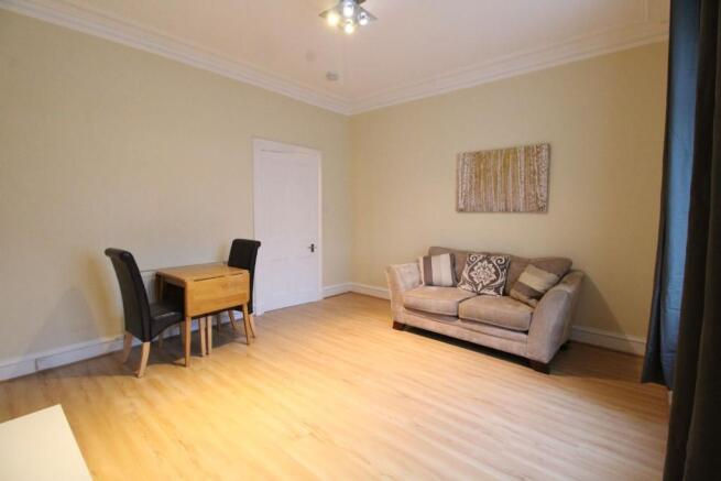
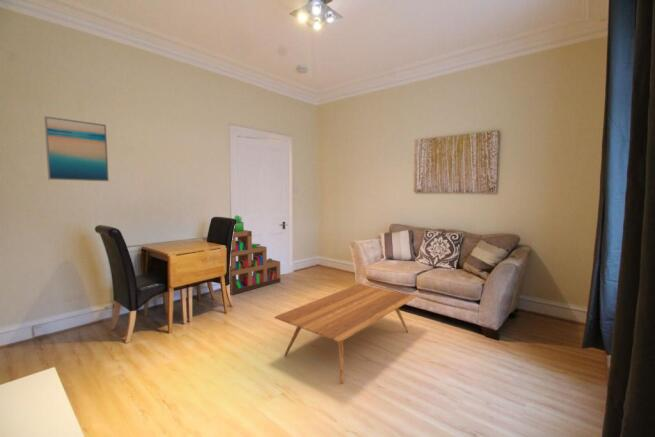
+ bookshelf [229,214,281,296]
+ coffee table [274,283,417,384]
+ wall art [43,115,110,182]
